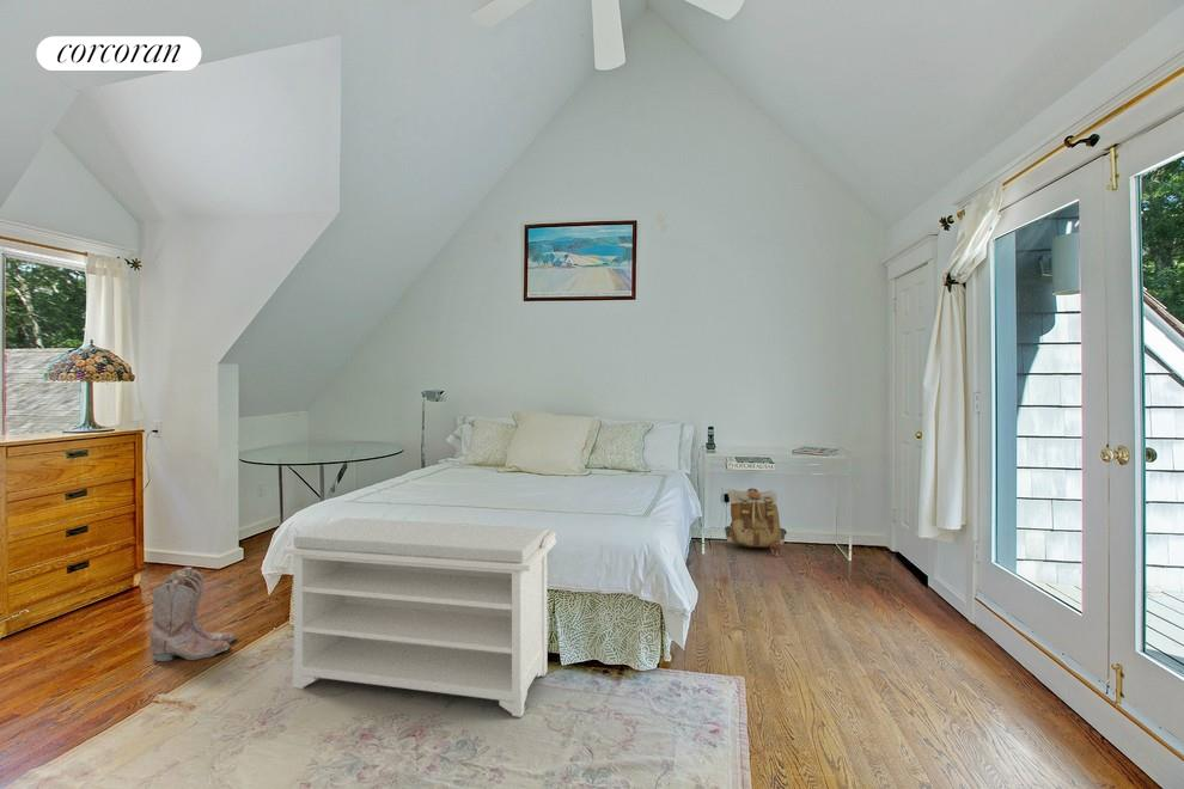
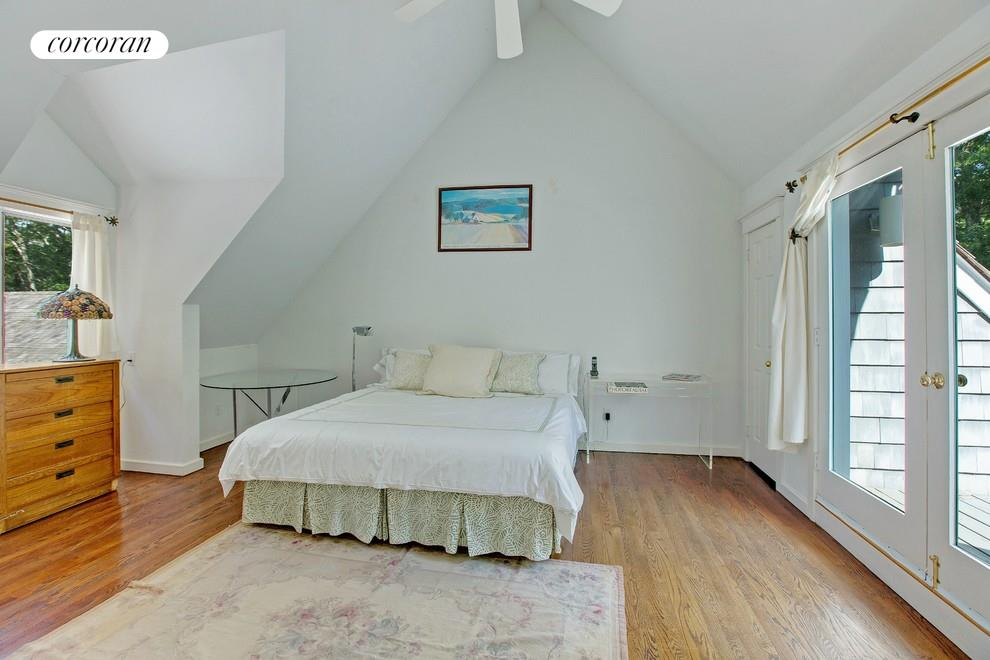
- boots [149,567,237,662]
- bench [282,516,557,718]
- backpack [724,487,788,557]
